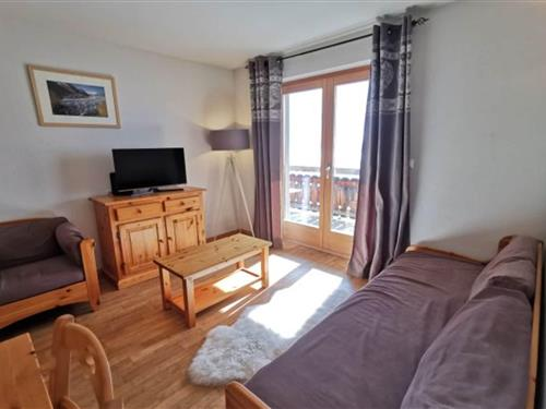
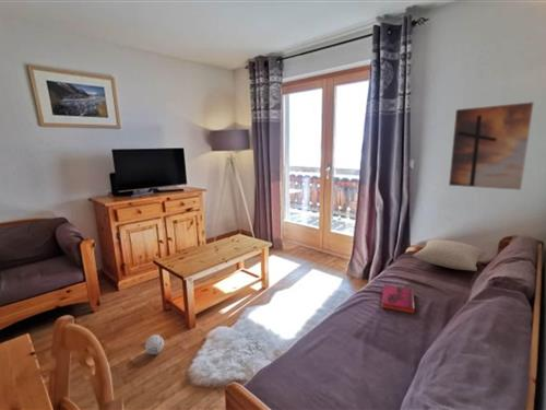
+ hardback book [380,283,416,315]
+ ball [144,333,165,355]
+ pillow [412,238,488,272]
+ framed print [448,101,535,191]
